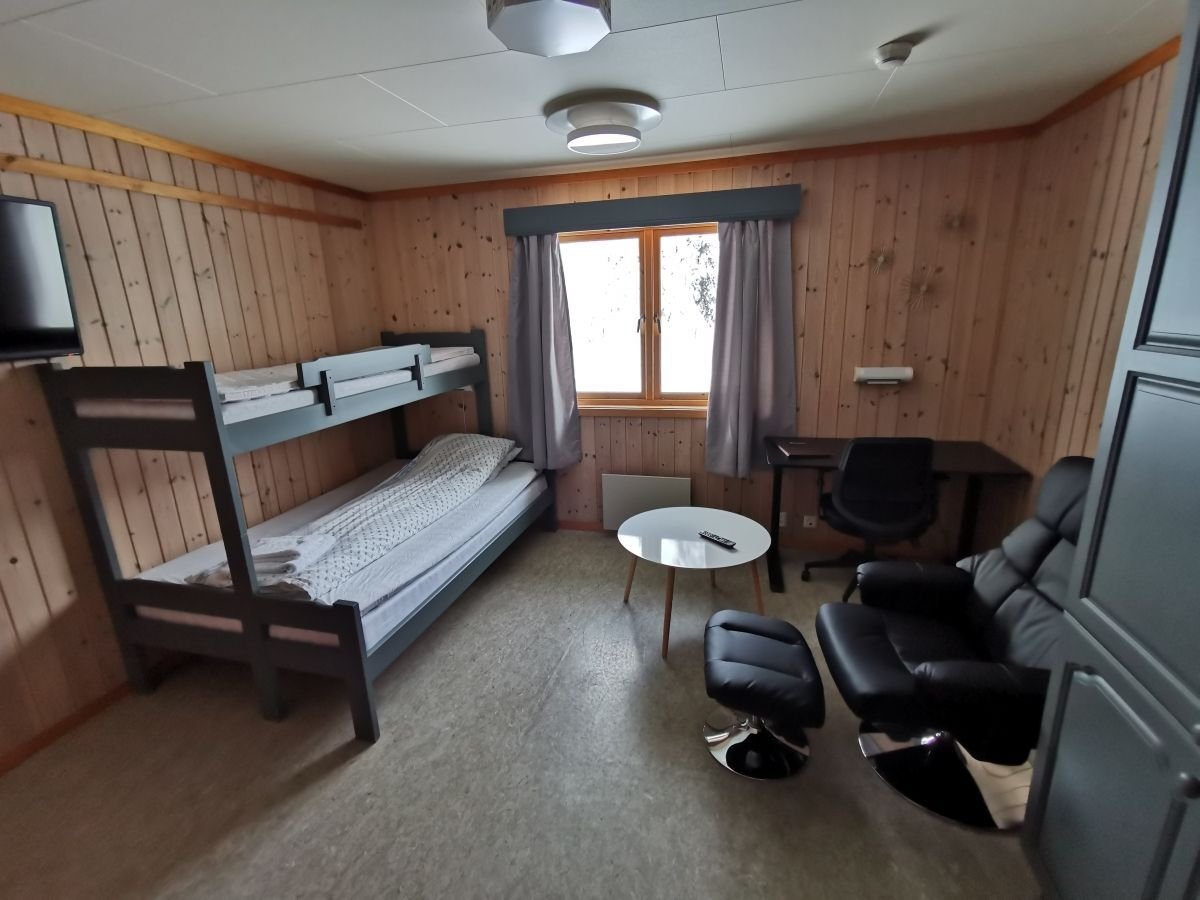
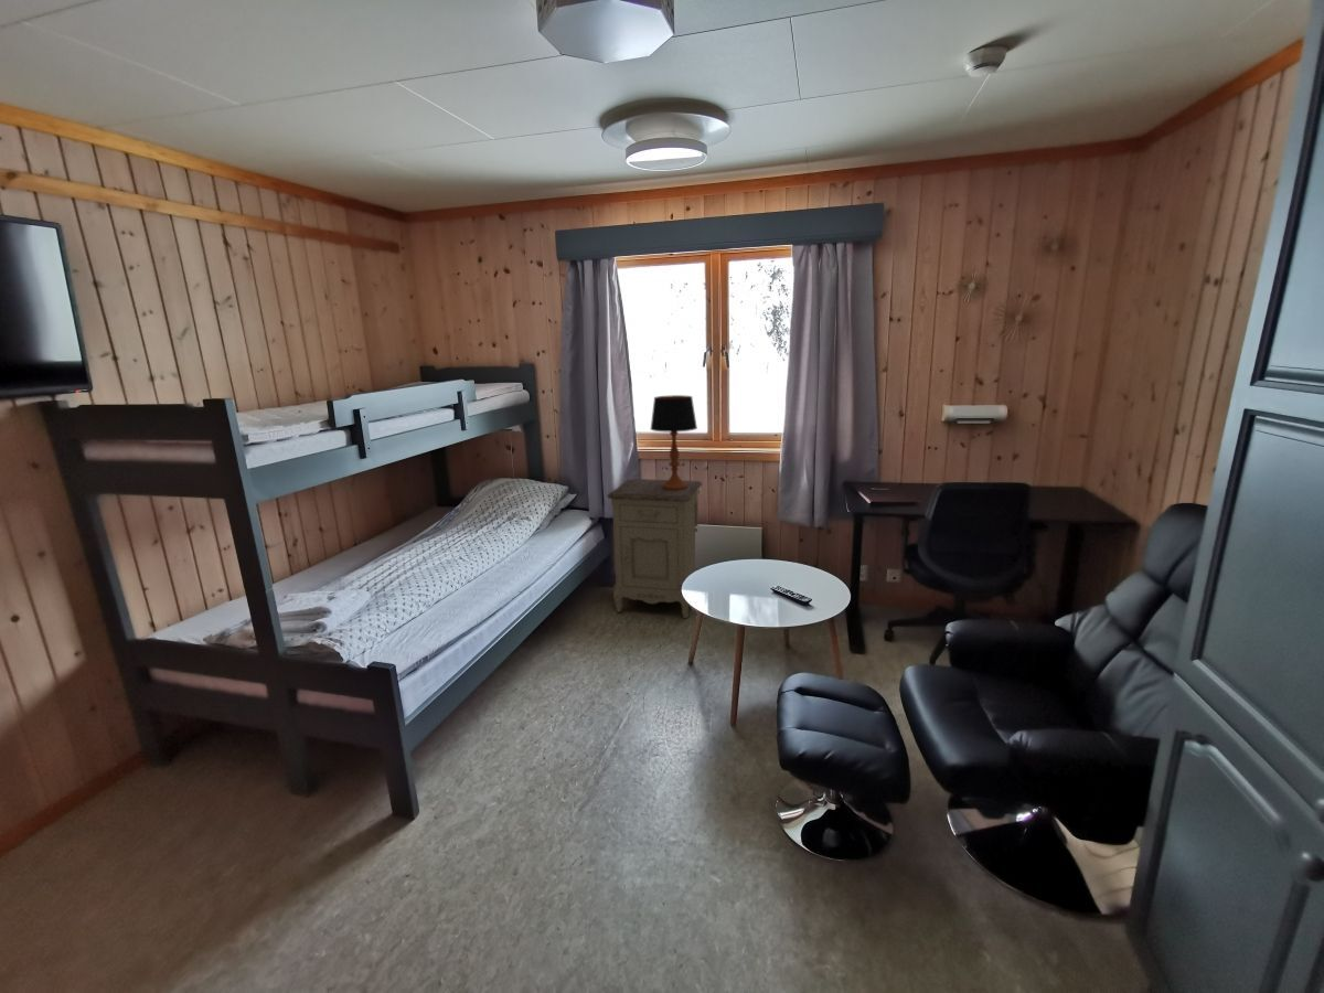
+ nightstand [606,478,703,619]
+ table lamp [650,394,698,491]
